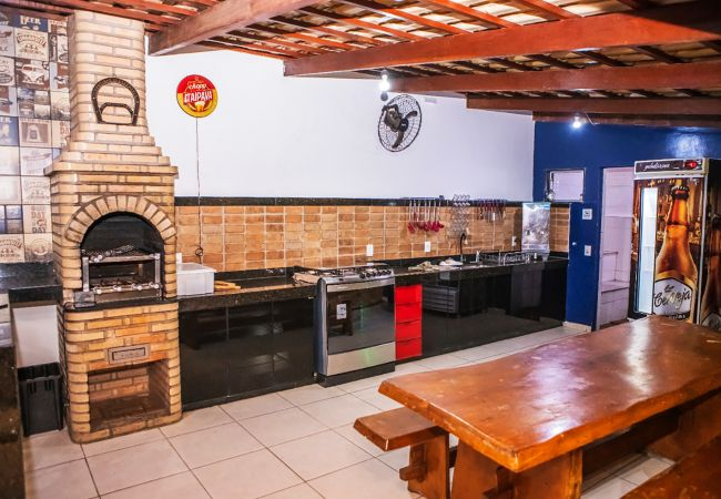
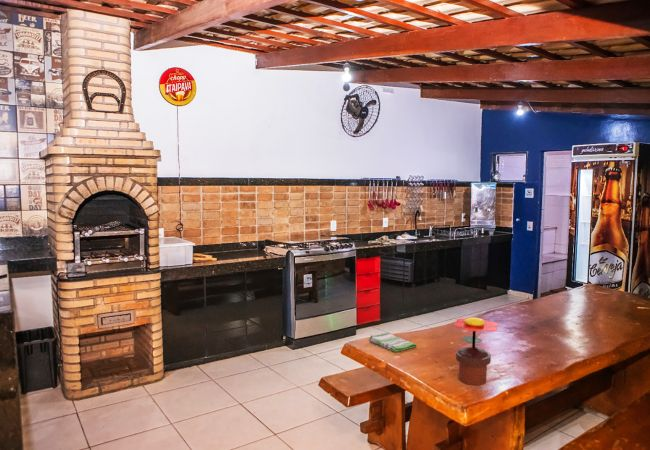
+ dish towel [368,332,418,353]
+ potted flower [453,316,500,386]
